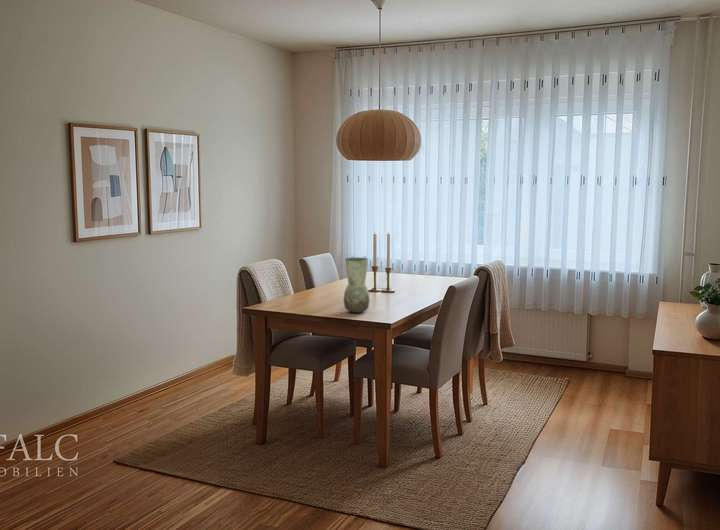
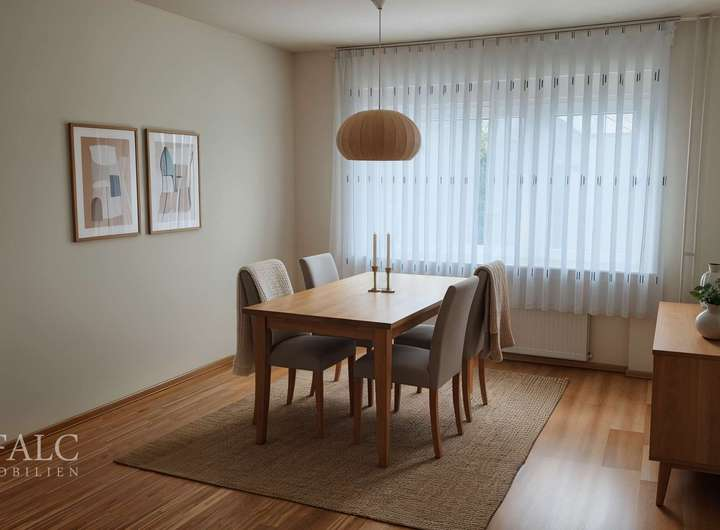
- vase [343,257,371,314]
